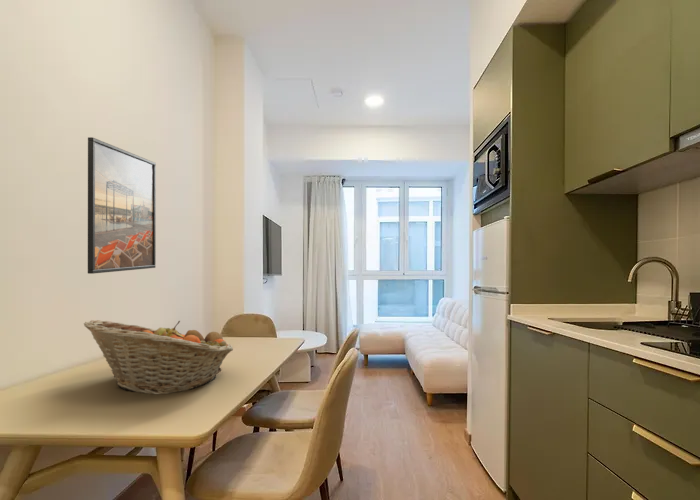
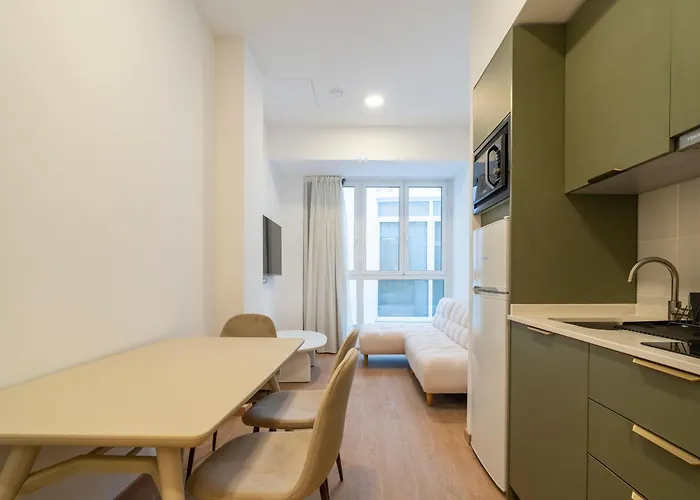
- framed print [87,136,157,275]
- fruit basket [83,319,234,395]
